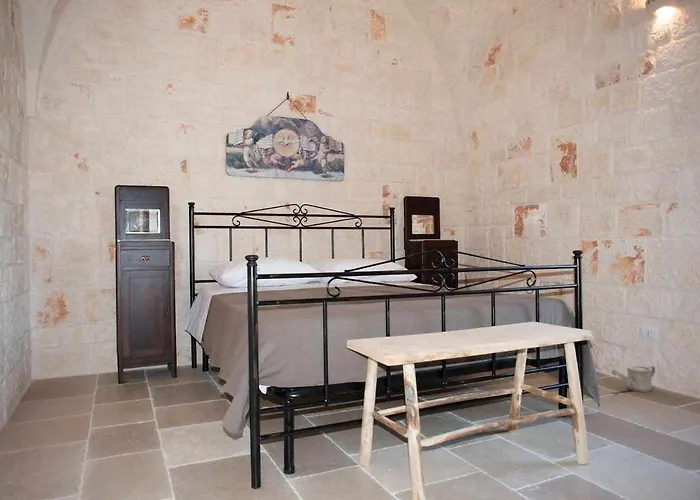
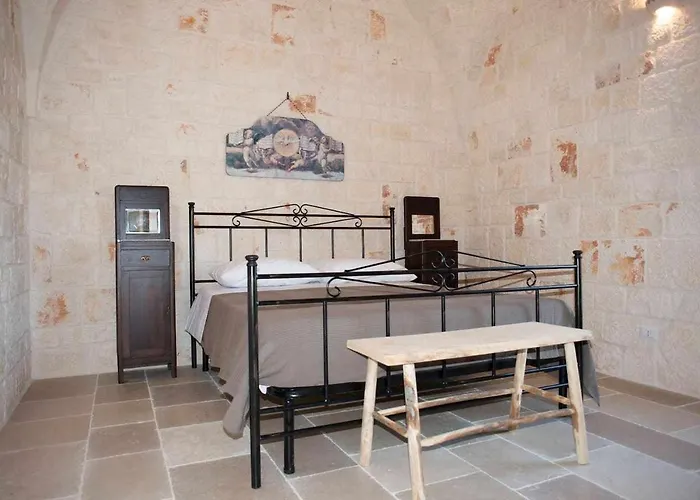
- watering can [611,365,656,393]
